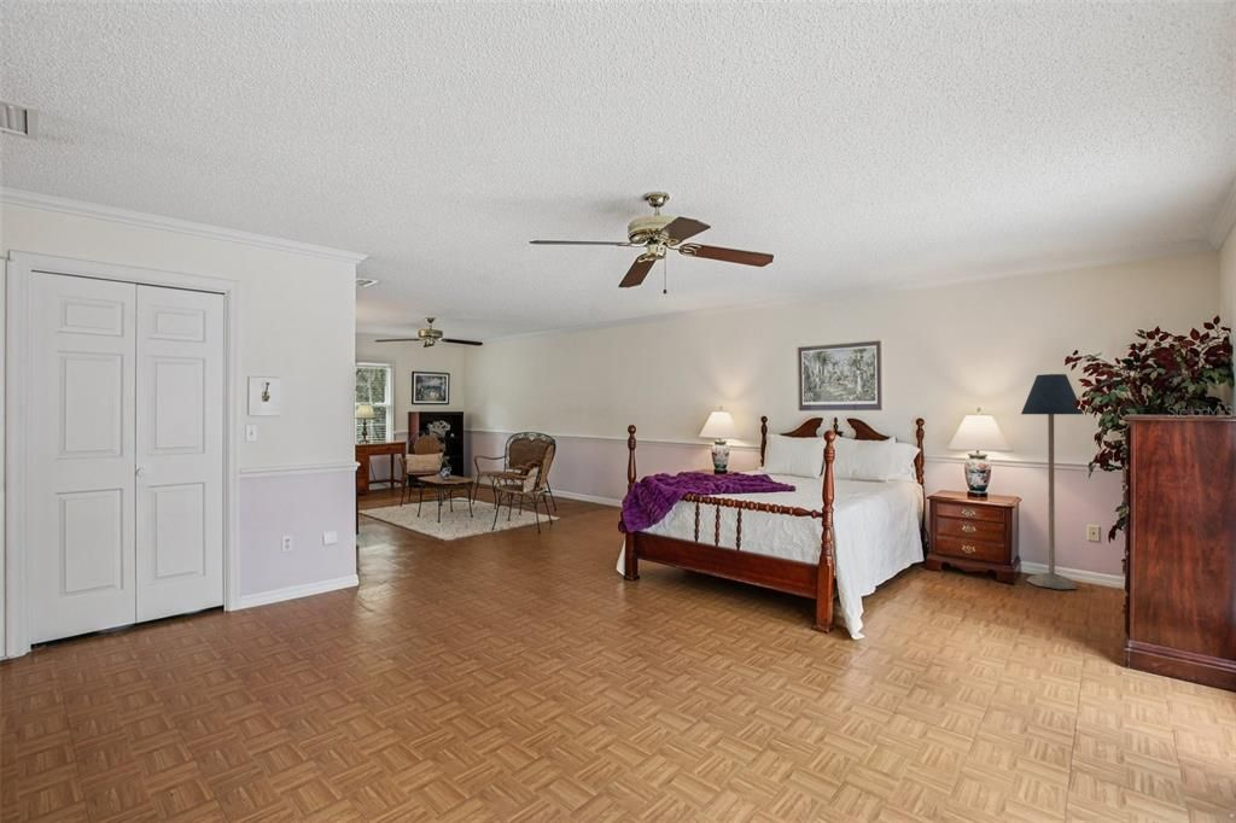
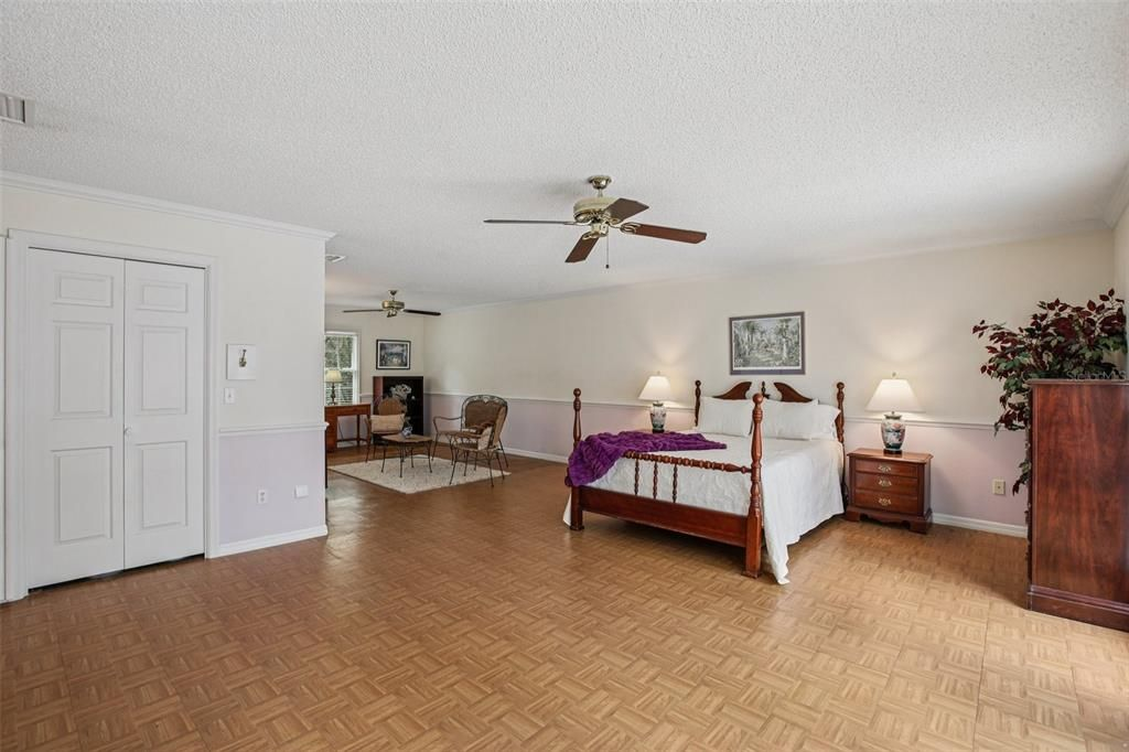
- floor lamp [1020,373,1085,590]
